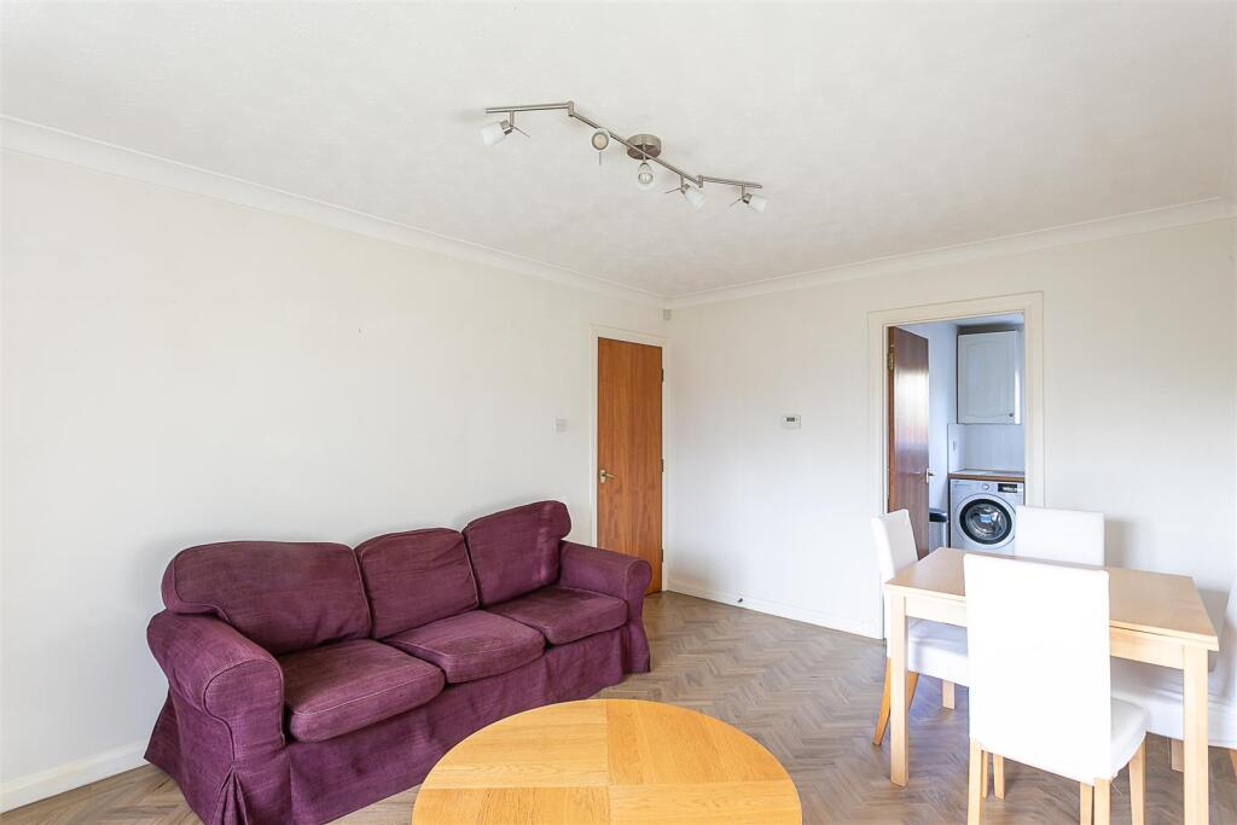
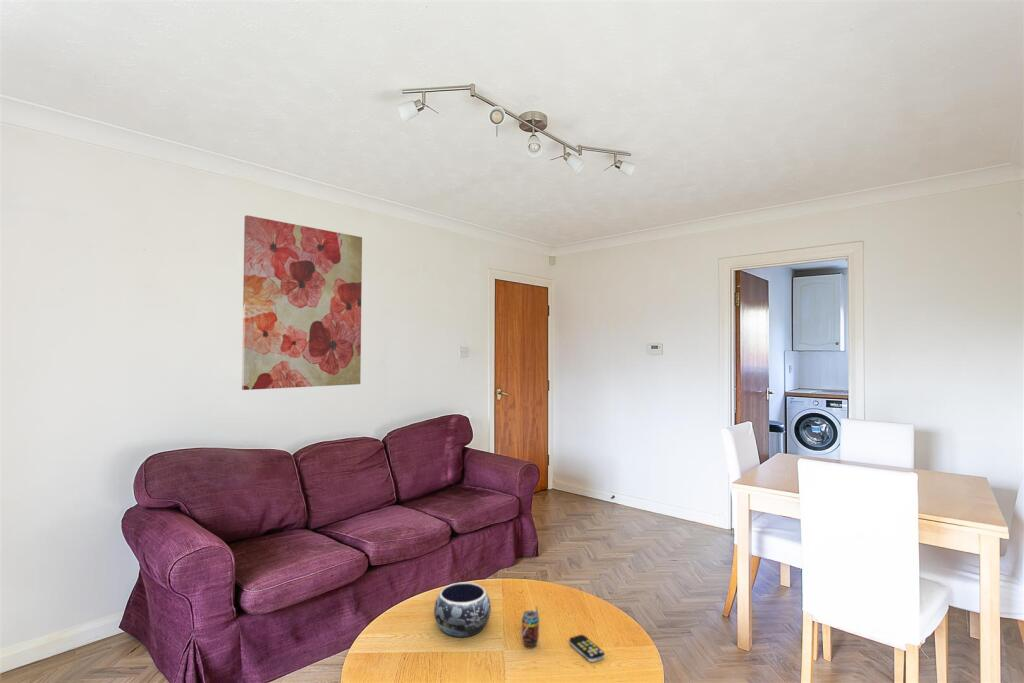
+ beverage can [521,606,540,649]
+ remote control [568,634,605,663]
+ wall art [241,214,363,391]
+ decorative bowl [433,581,492,638]
